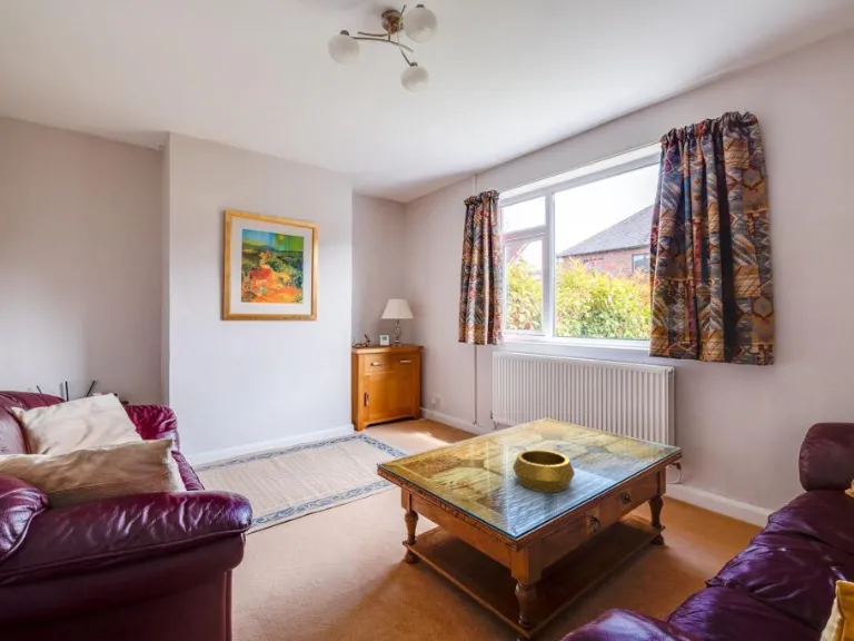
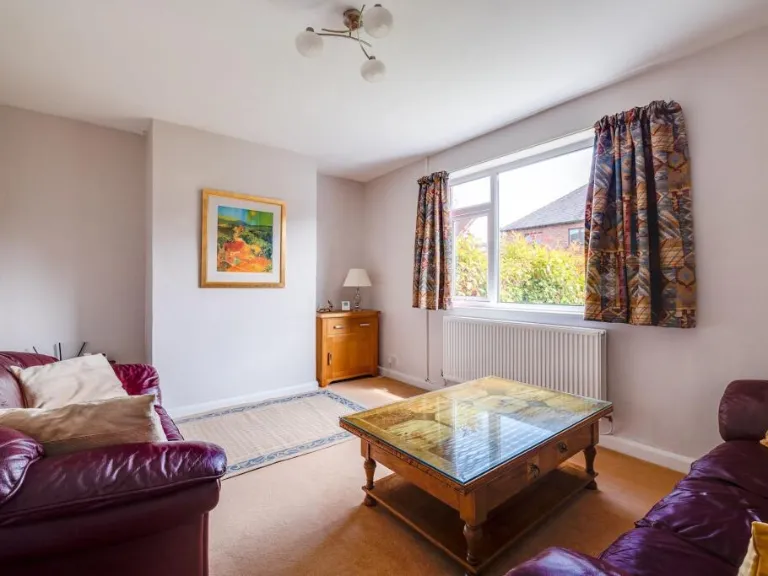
- decorative bowl [512,448,576,493]
